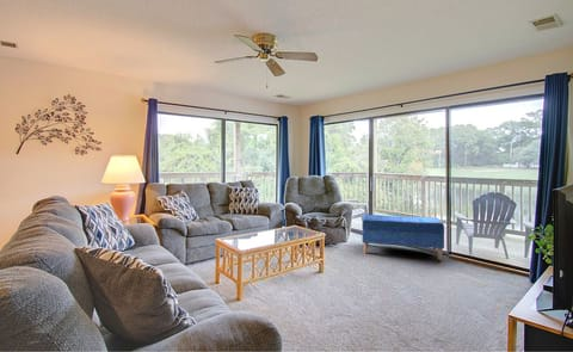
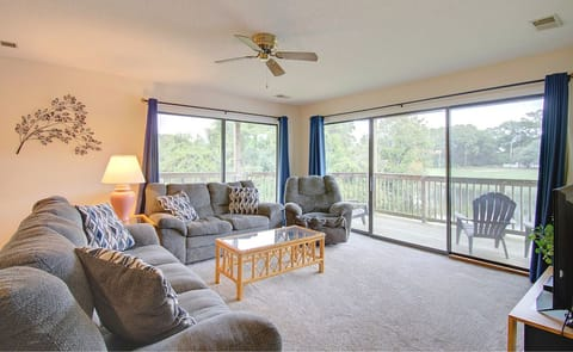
- bench [361,214,445,261]
